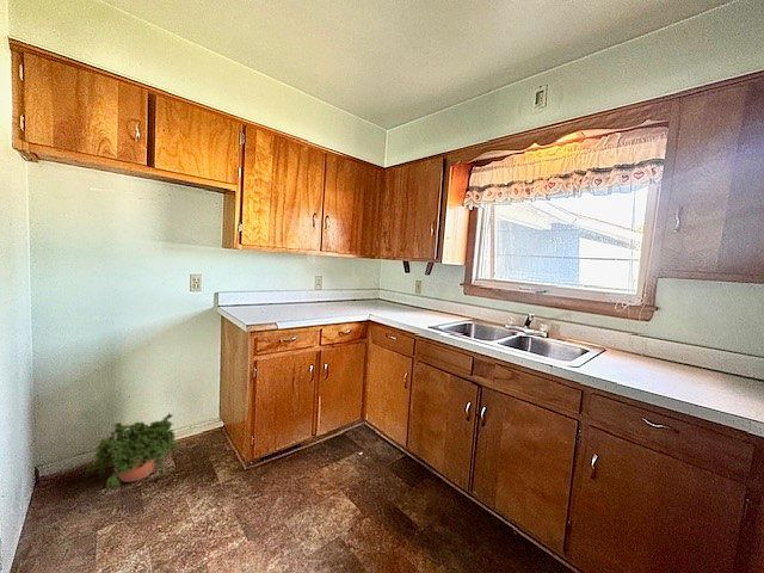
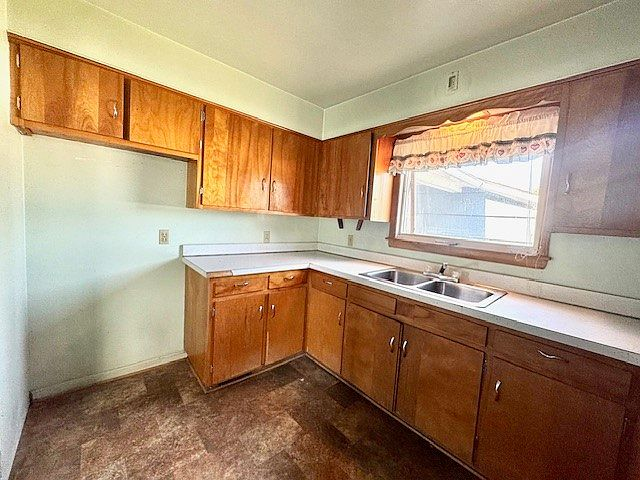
- potted plant [86,412,180,491]
